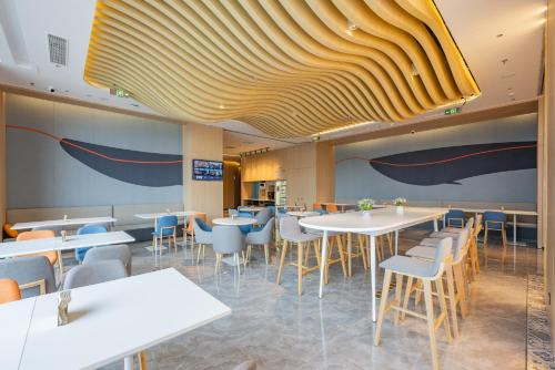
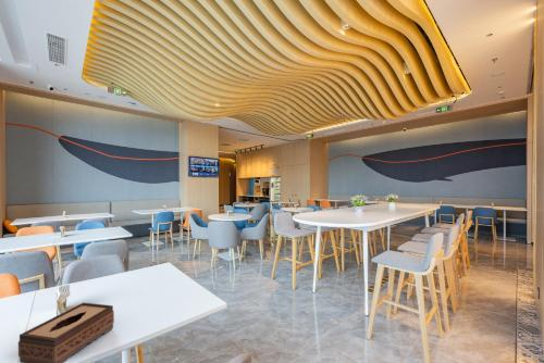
+ tissue box [17,302,115,363]
